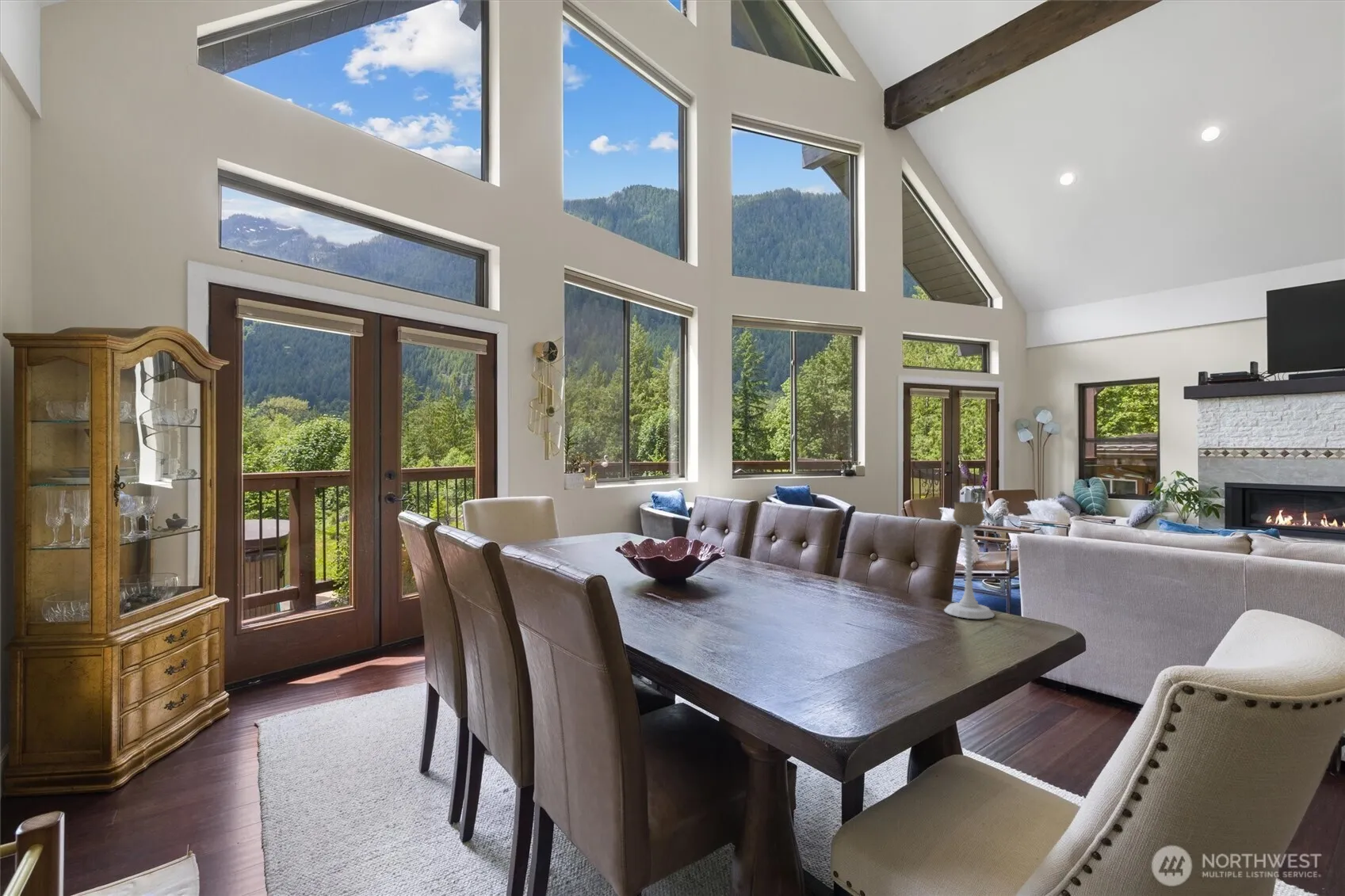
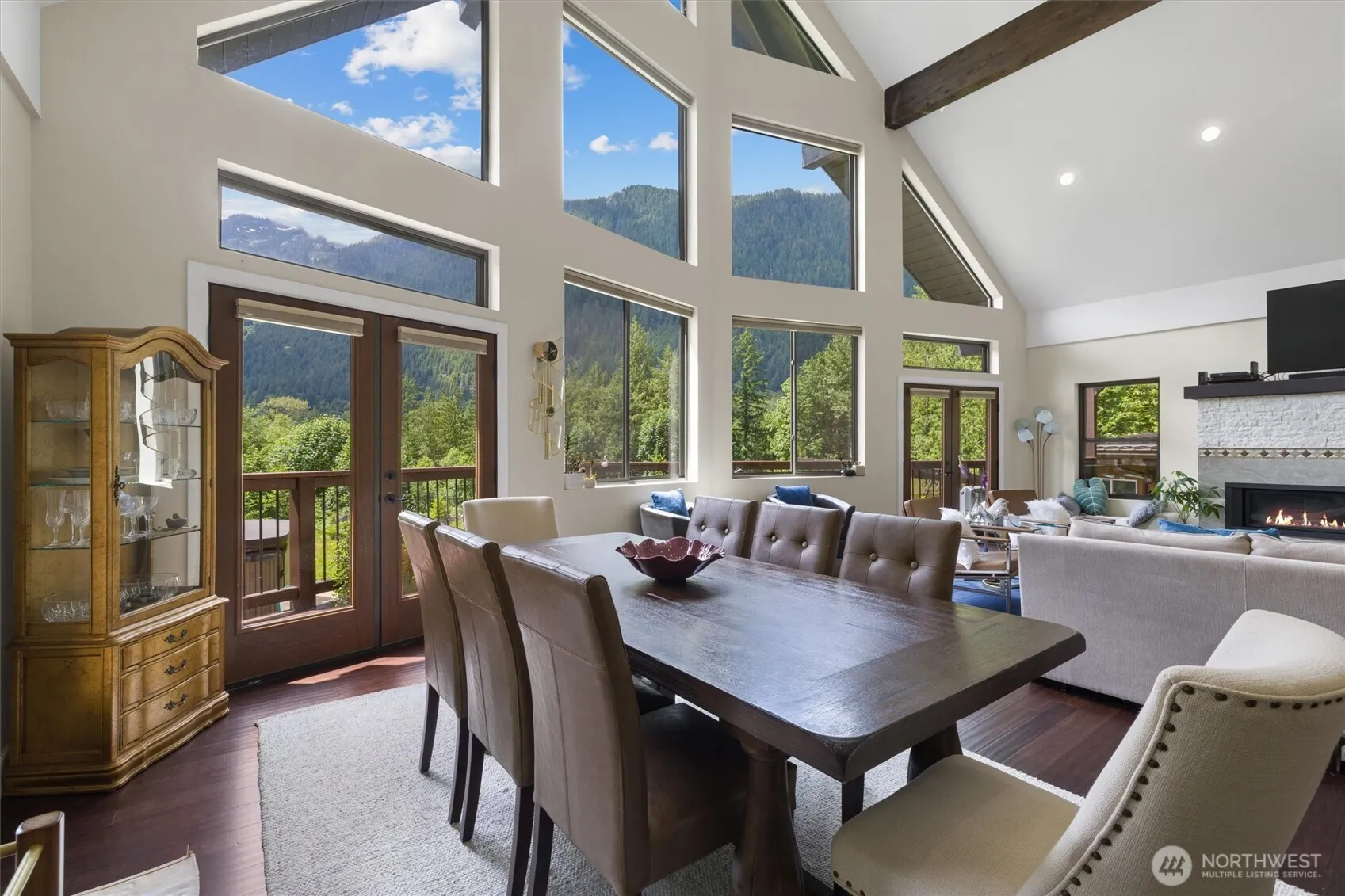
- candle holder [943,501,995,620]
